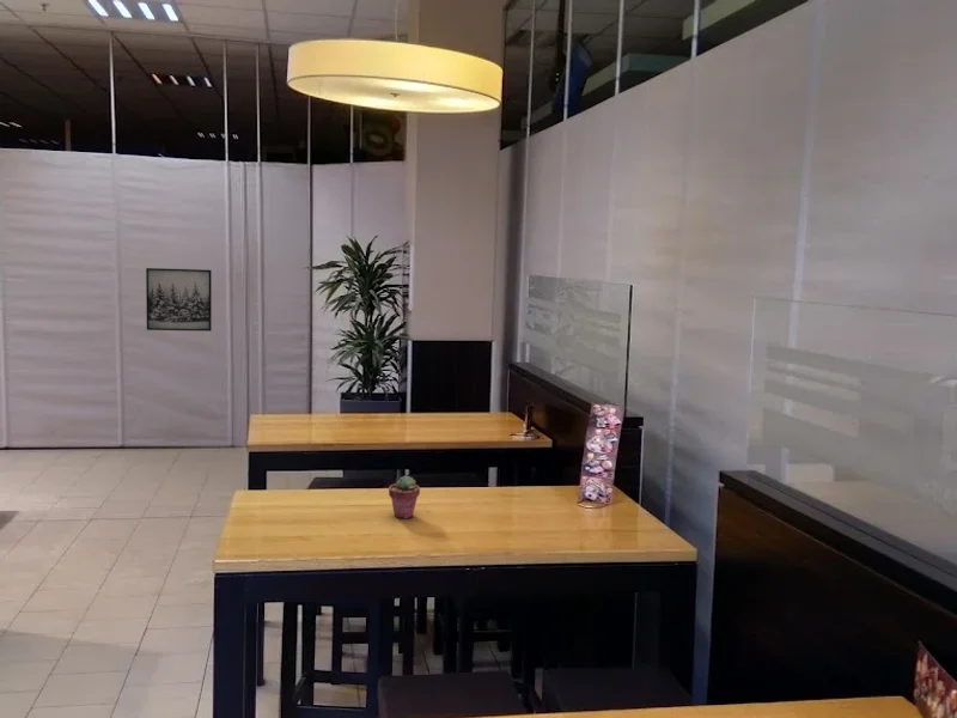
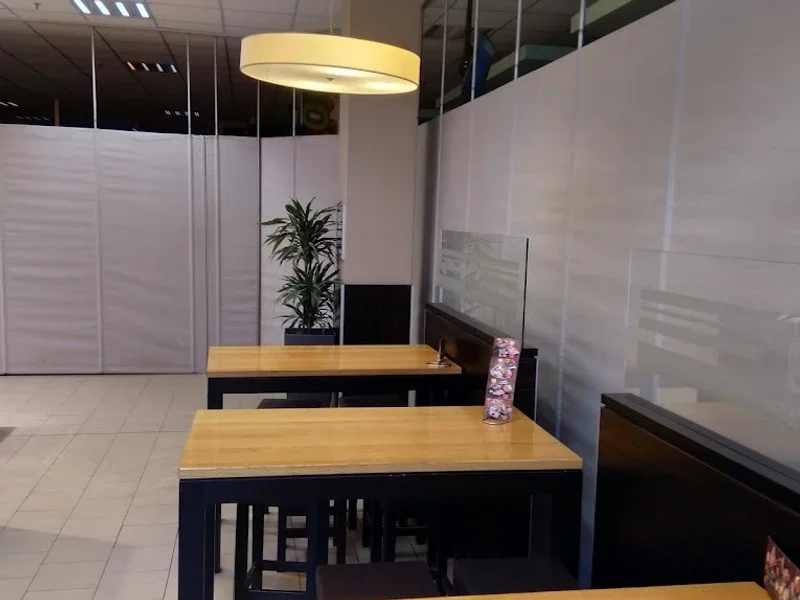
- wall art [145,267,213,333]
- potted succulent [388,475,421,519]
